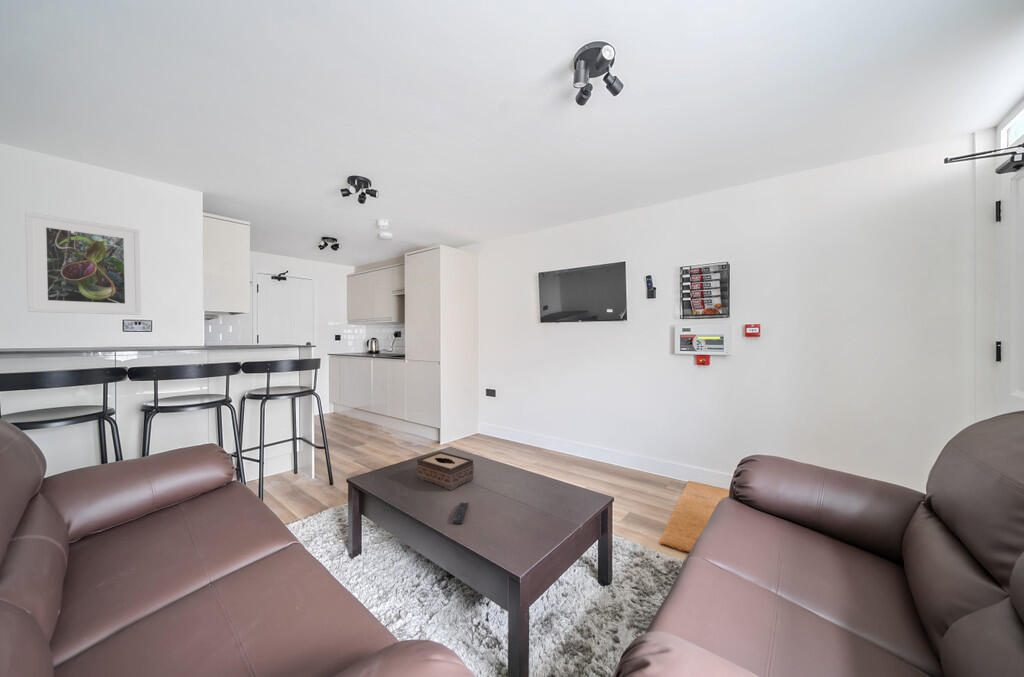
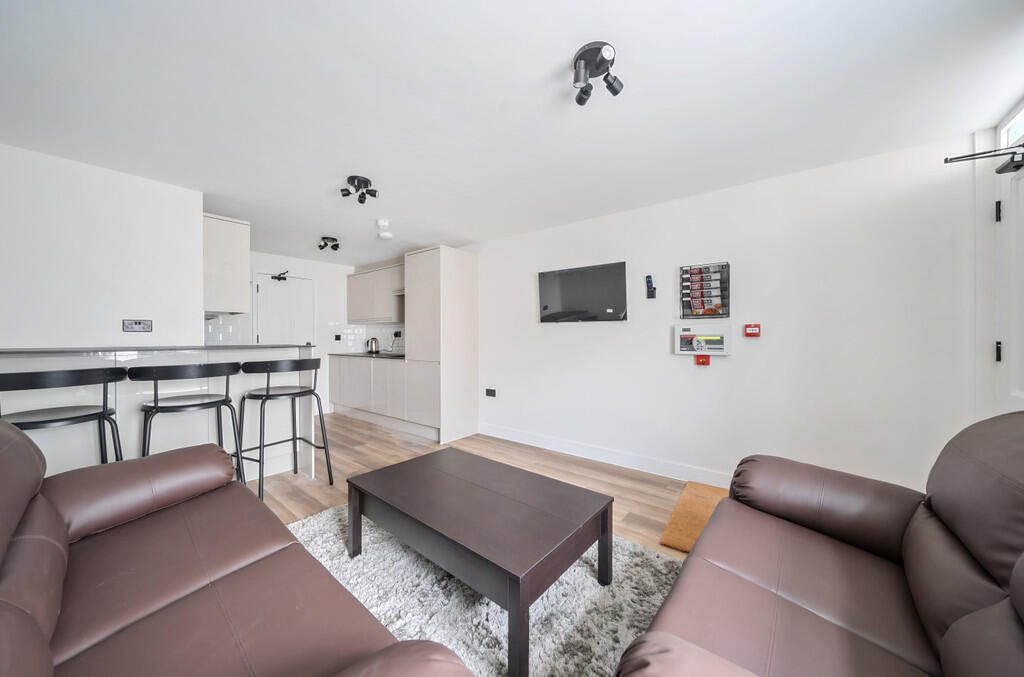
- tissue box [416,451,475,491]
- remote control [452,500,470,524]
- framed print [24,211,142,316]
